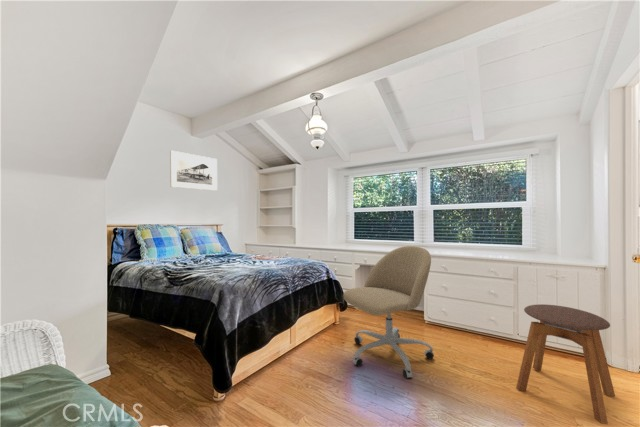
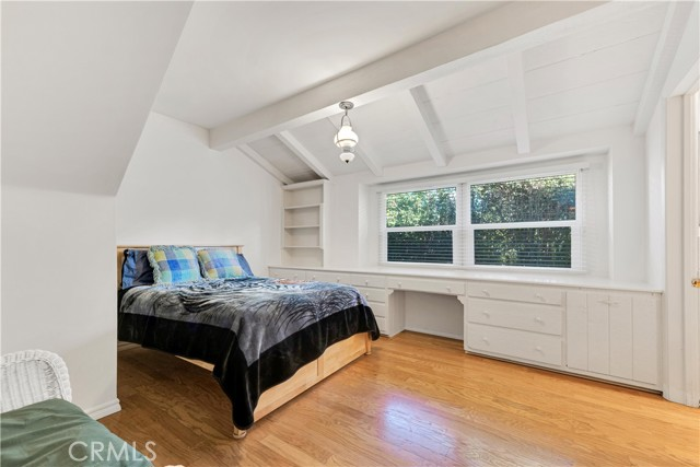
- stool [515,303,616,425]
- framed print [169,150,218,192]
- office chair [342,245,435,380]
